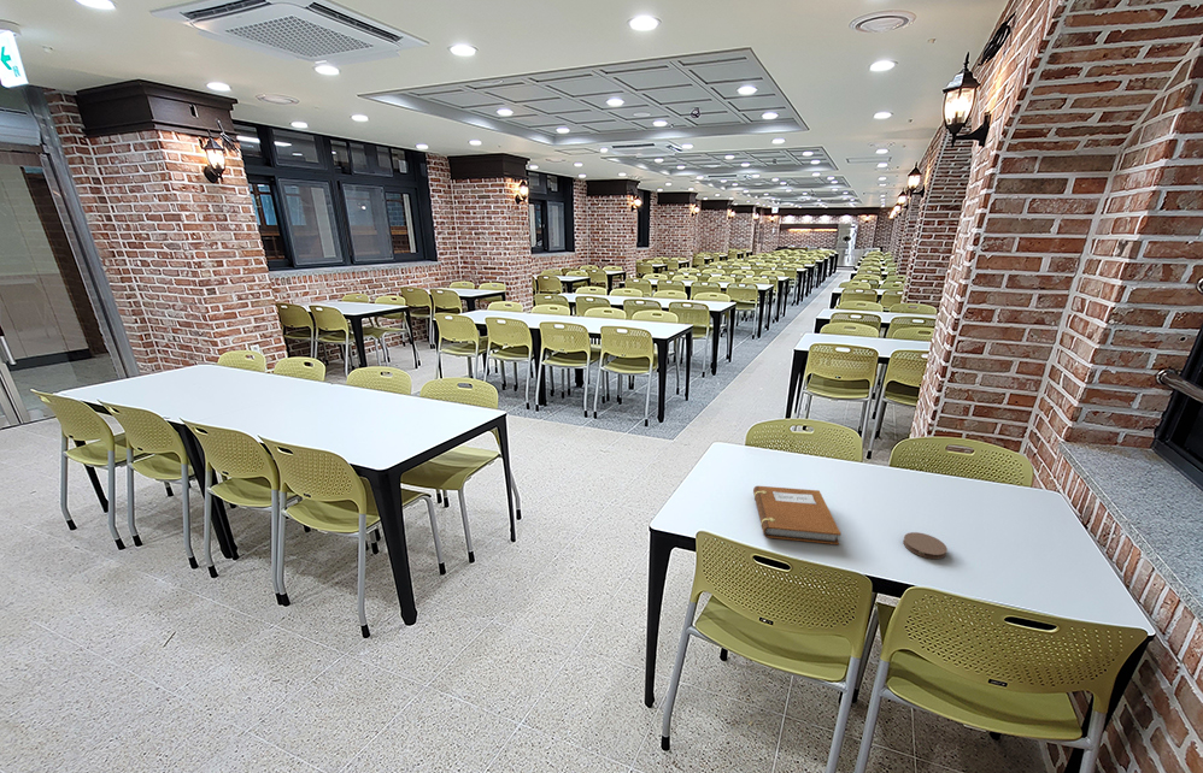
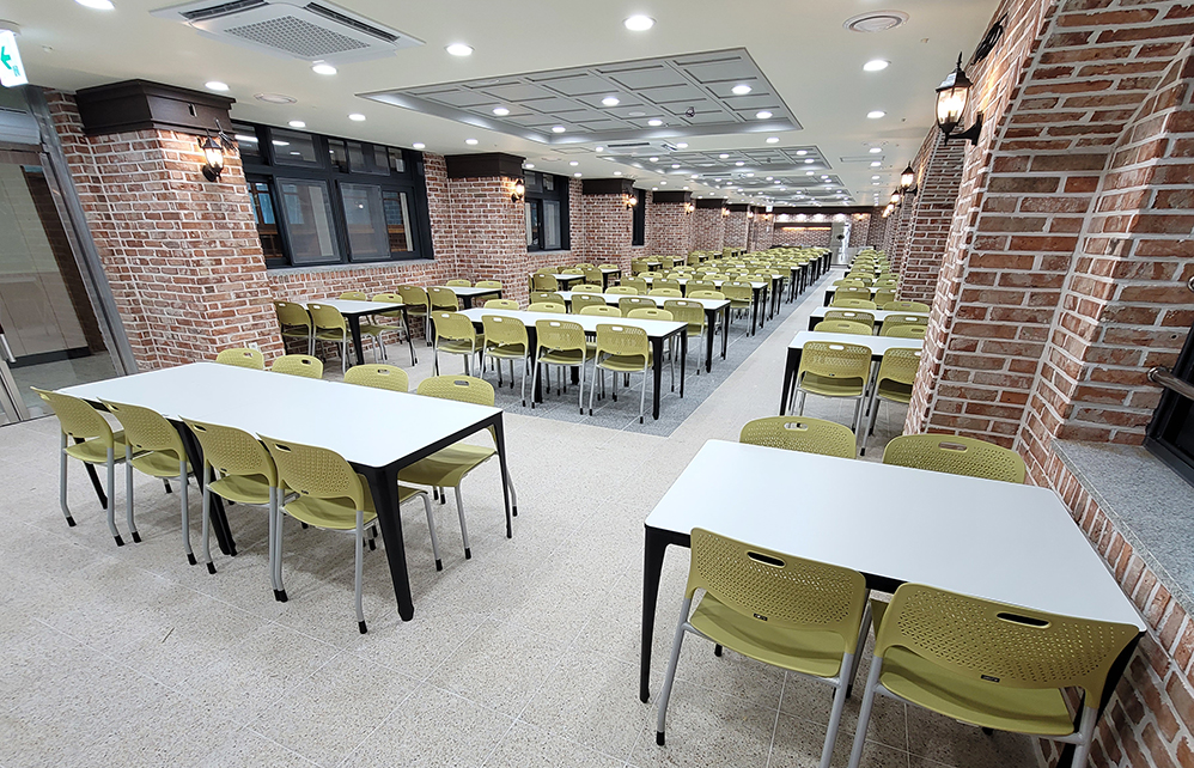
- coaster [902,531,949,560]
- notebook [752,485,843,545]
